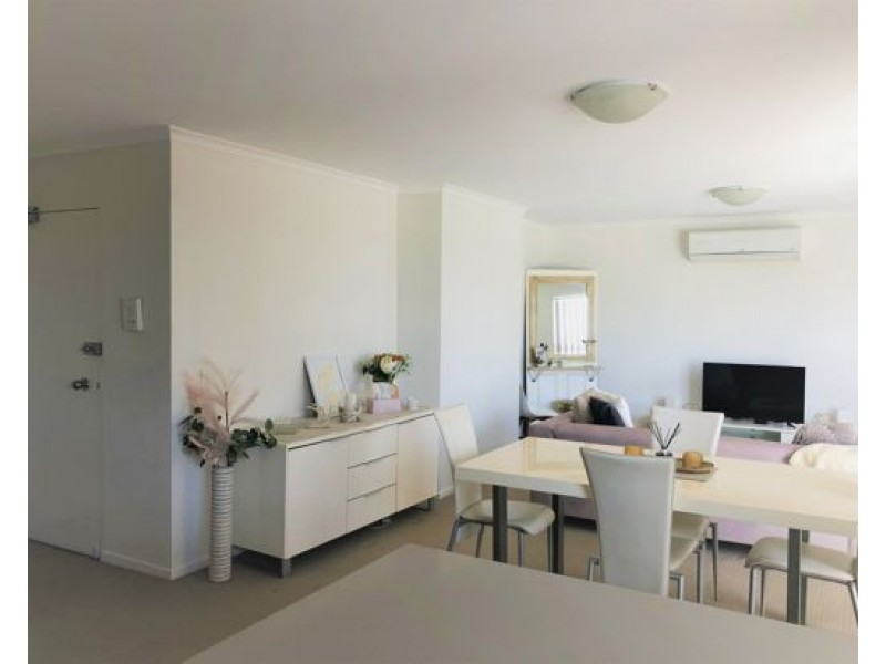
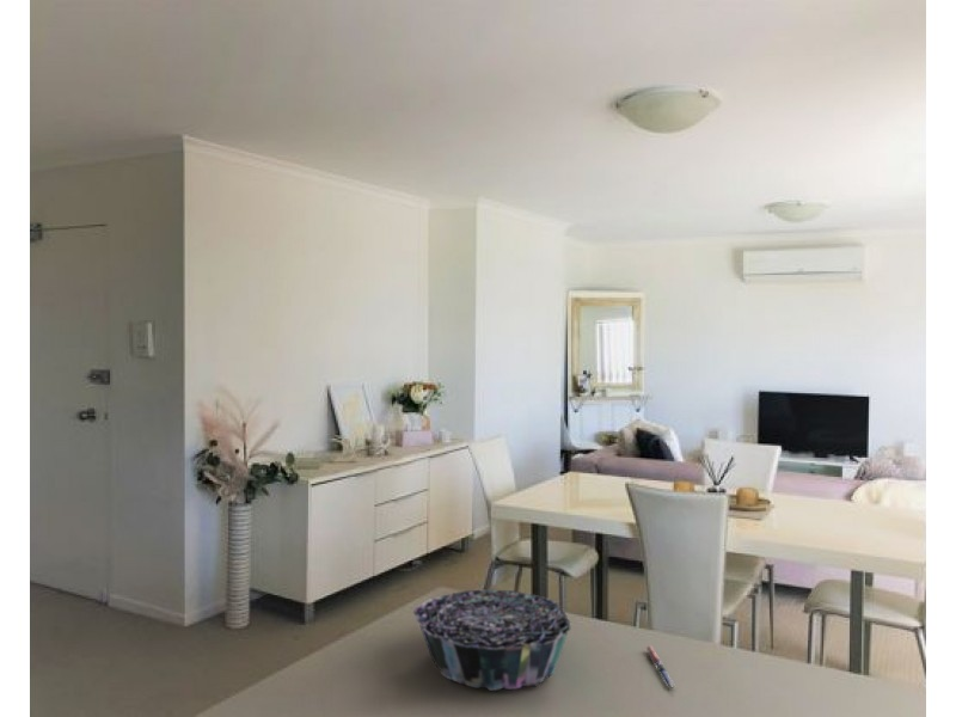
+ decorative bowl [412,589,572,692]
+ pen [645,645,678,690]
